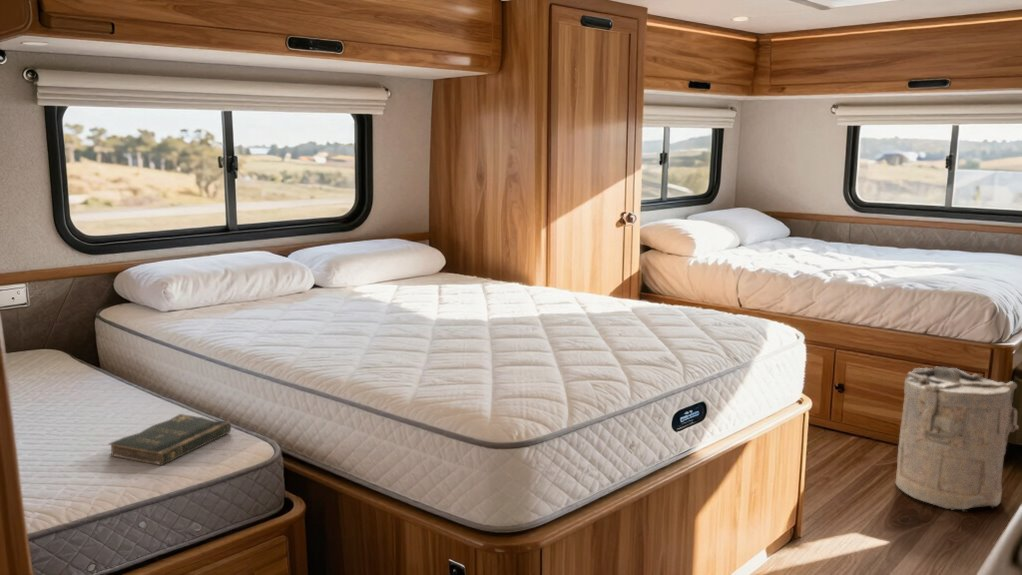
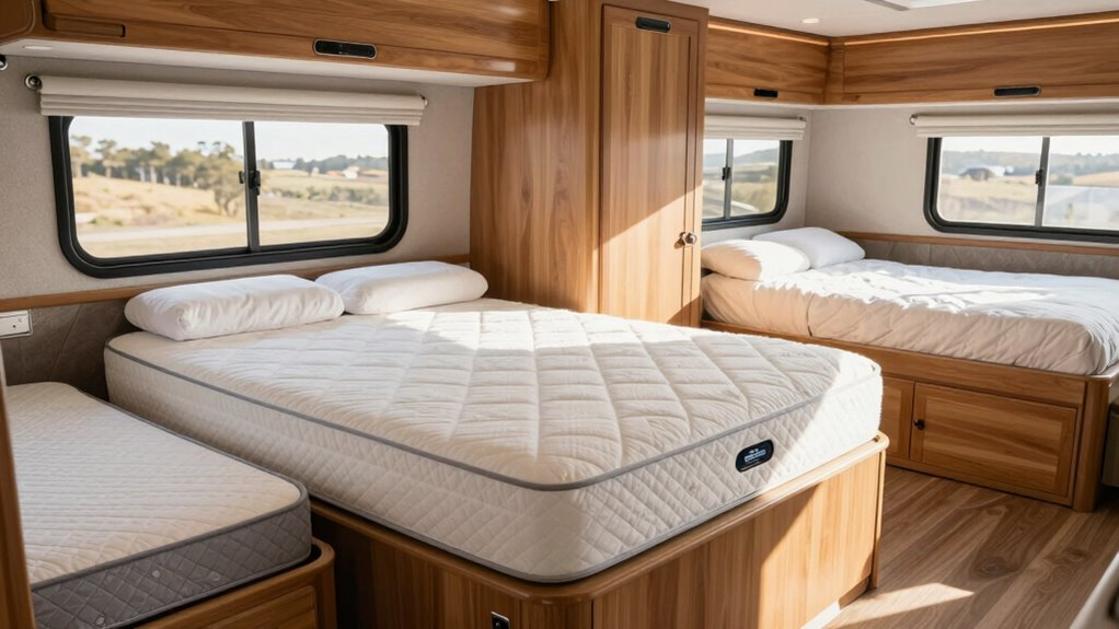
- bible [107,413,232,466]
- laundry hamper [895,365,1020,512]
